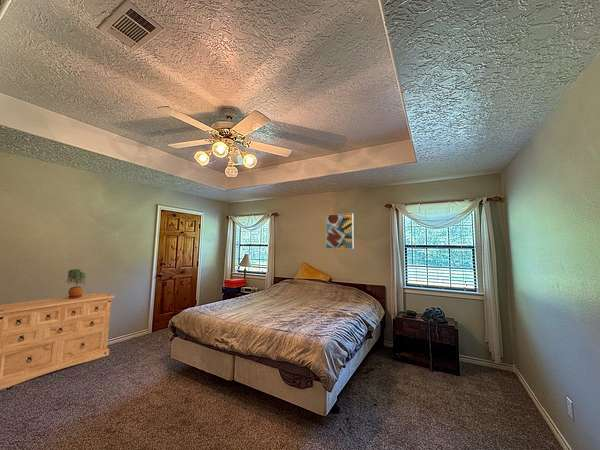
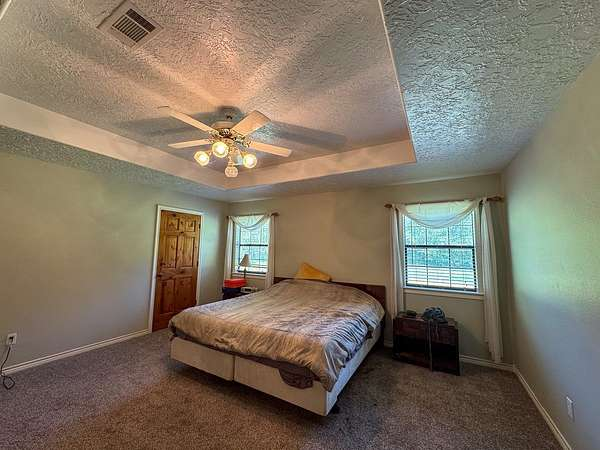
- dresser [0,292,115,391]
- potted plant [66,268,86,299]
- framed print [325,213,354,250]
